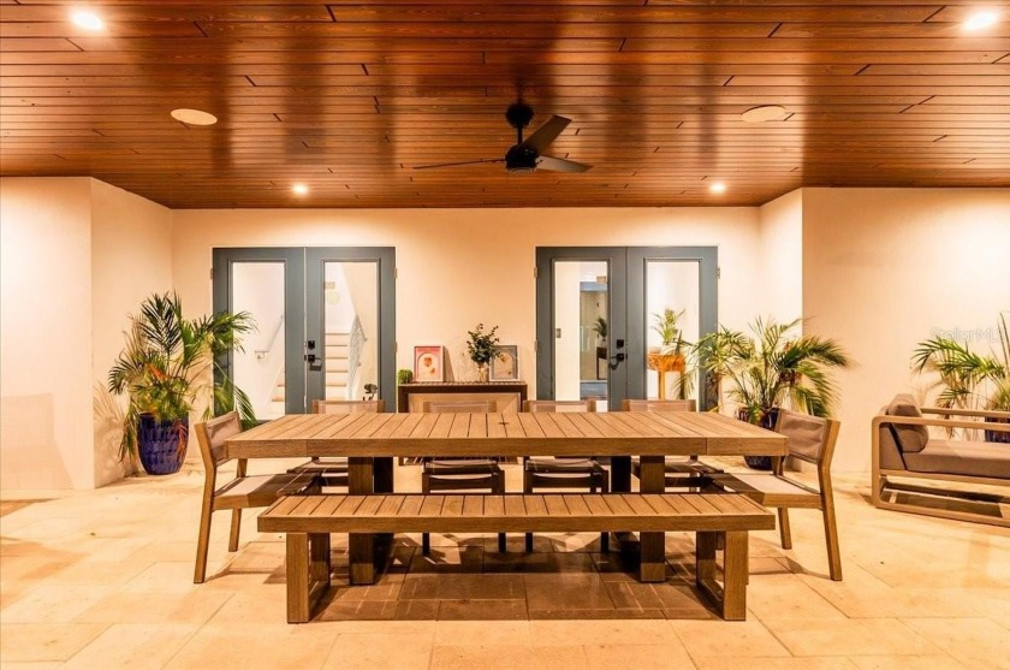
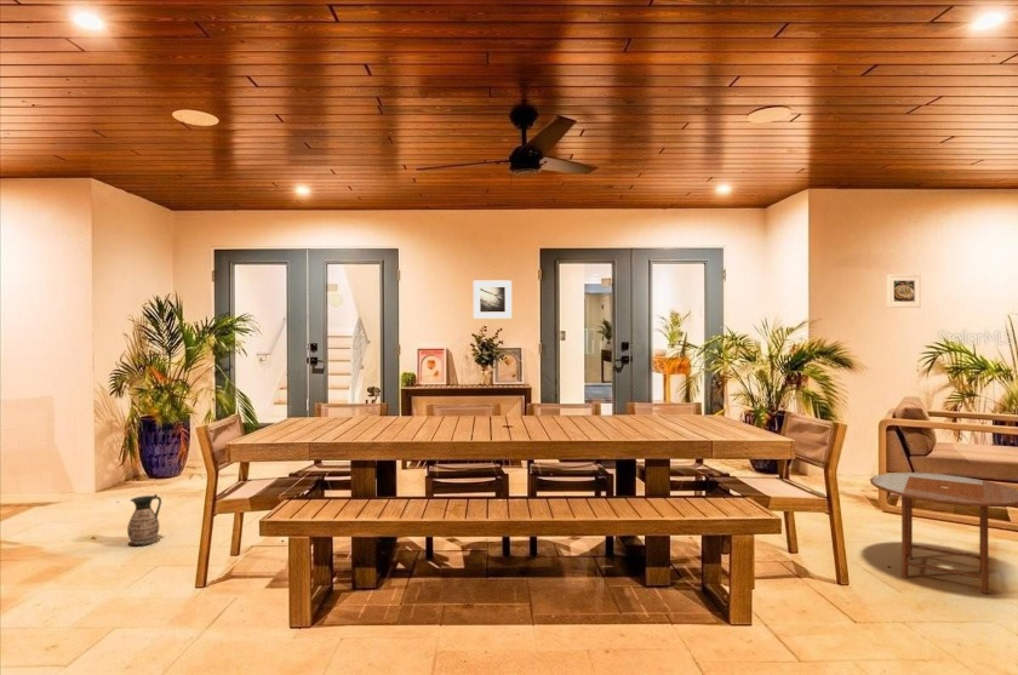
+ side table [869,471,1018,595]
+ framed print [886,274,922,309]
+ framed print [473,279,513,320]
+ ceramic jug [126,493,162,547]
